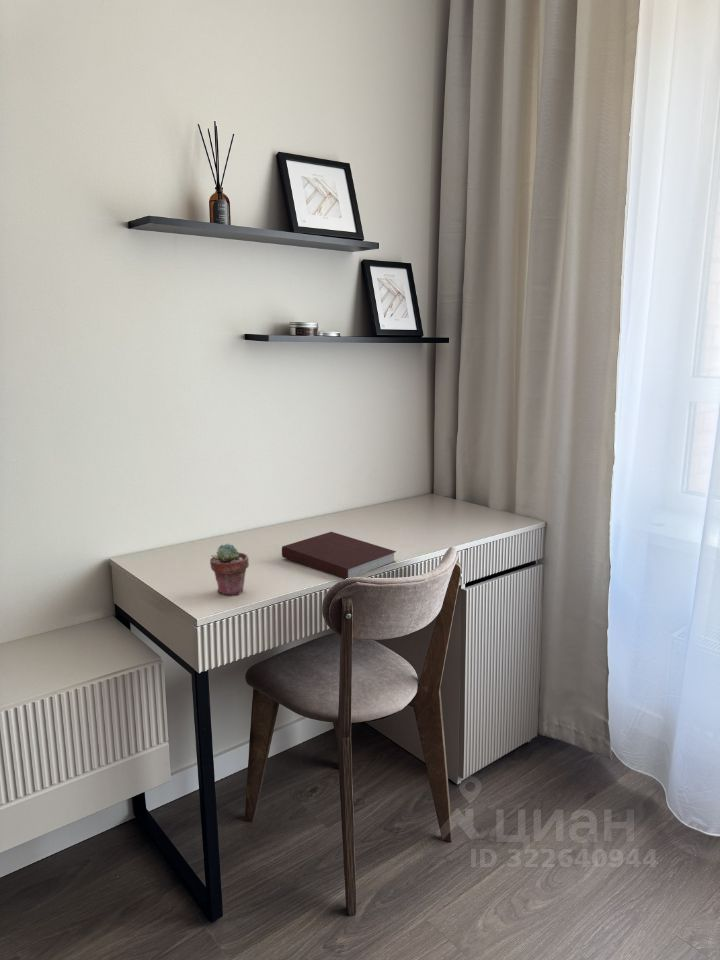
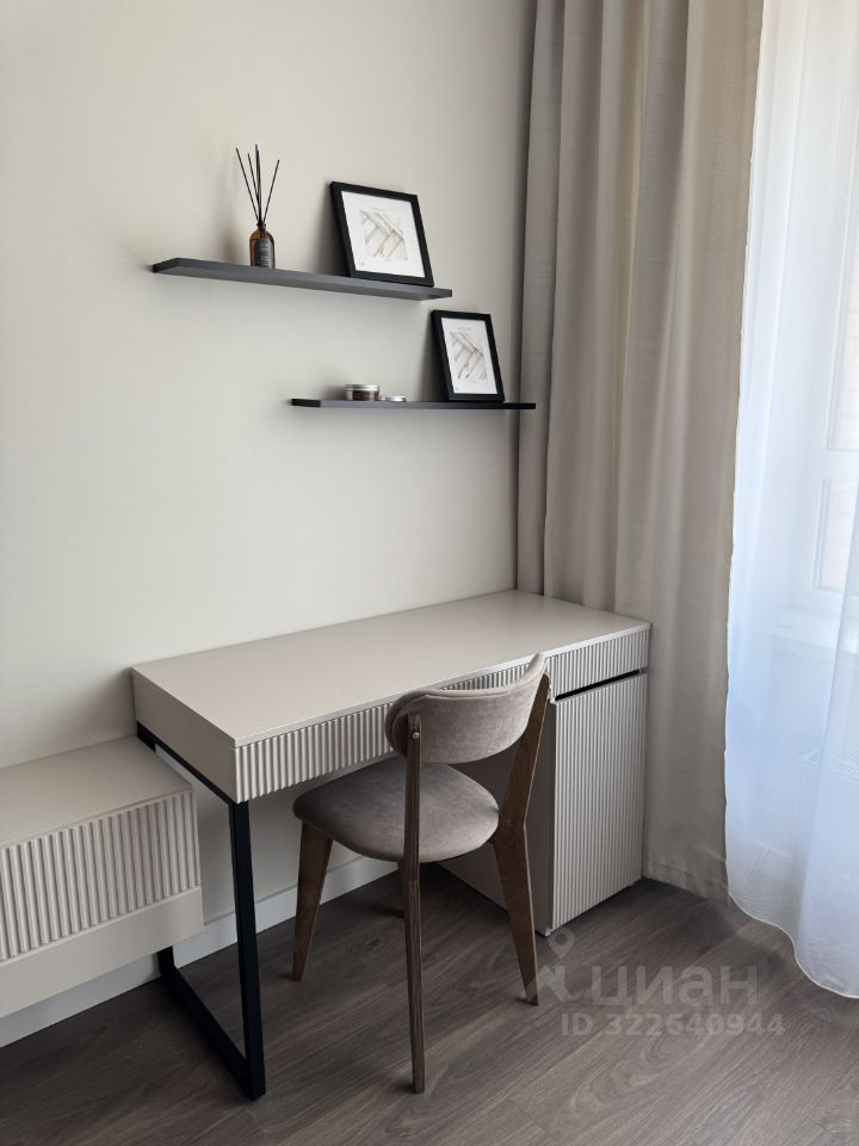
- potted succulent [209,543,250,596]
- notebook [281,531,397,580]
